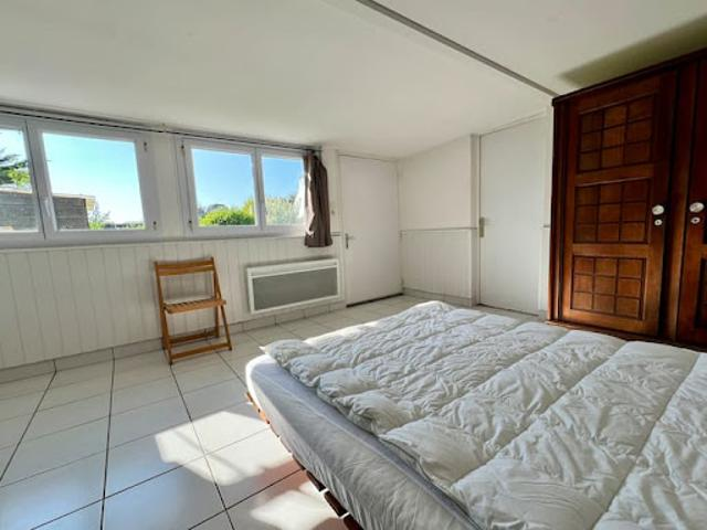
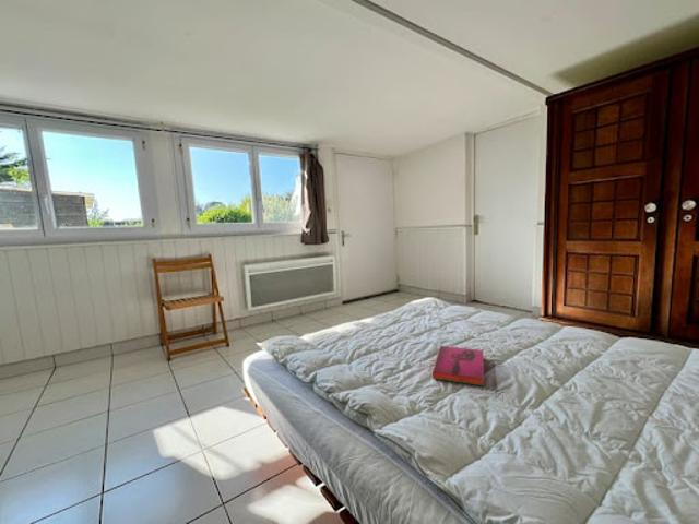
+ hardback book [431,345,485,388]
